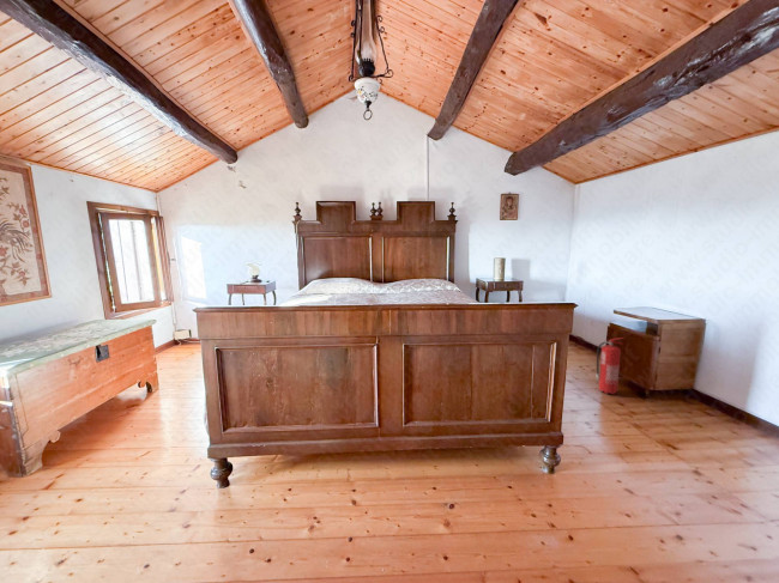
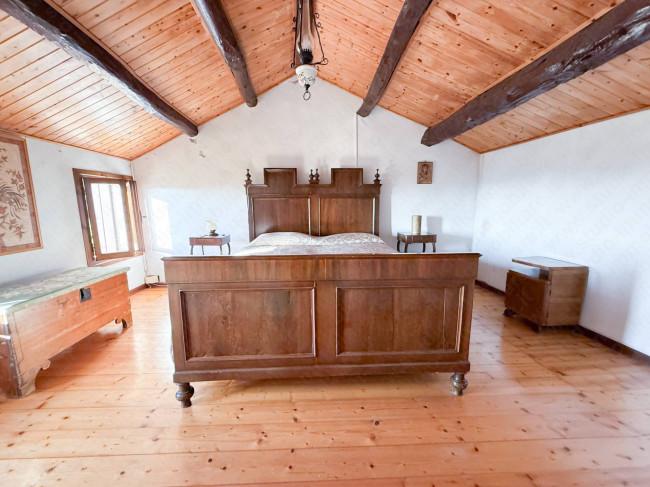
- fire extinguisher [596,336,626,396]
